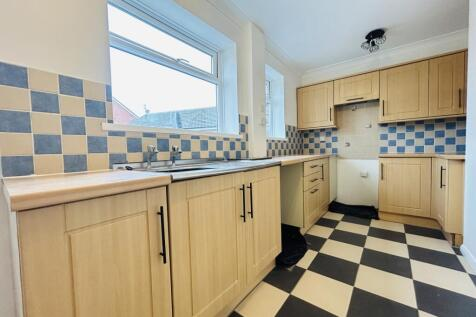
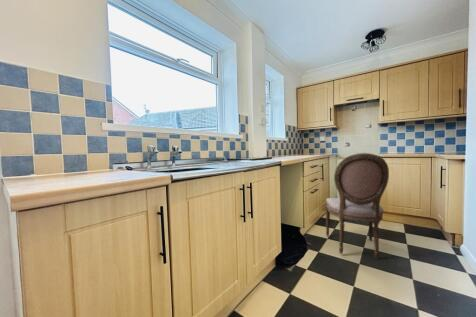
+ dining chair [325,152,390,260]
